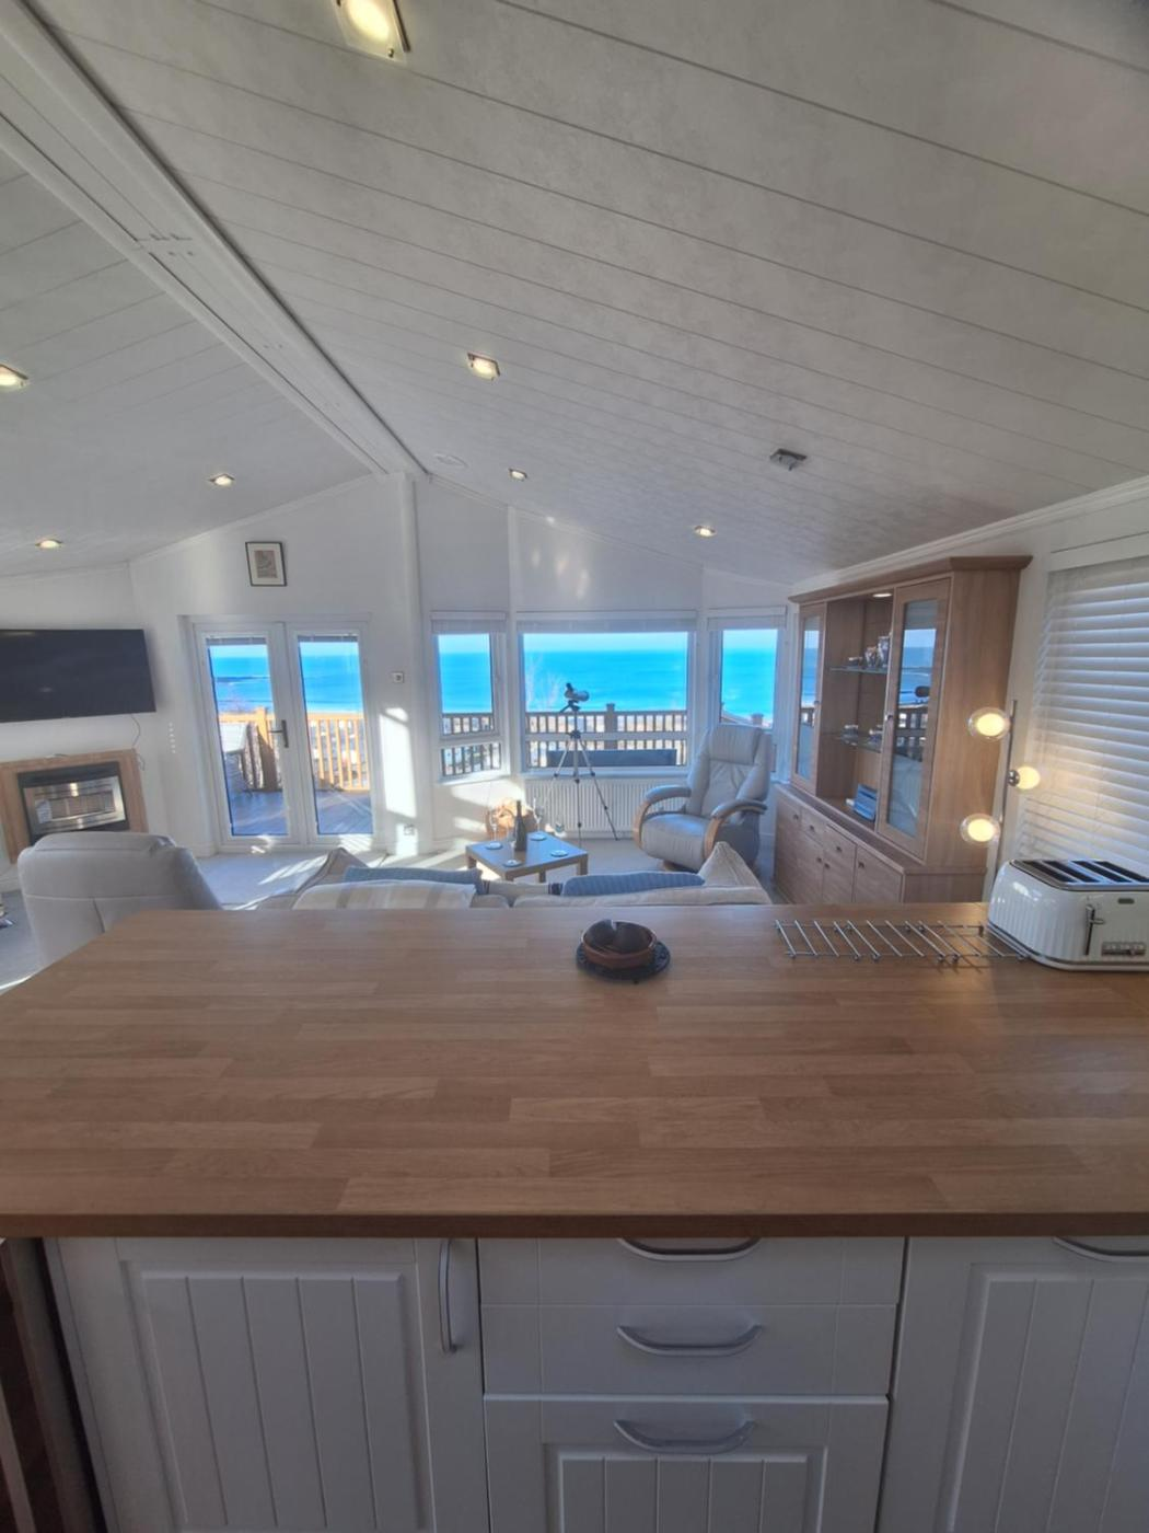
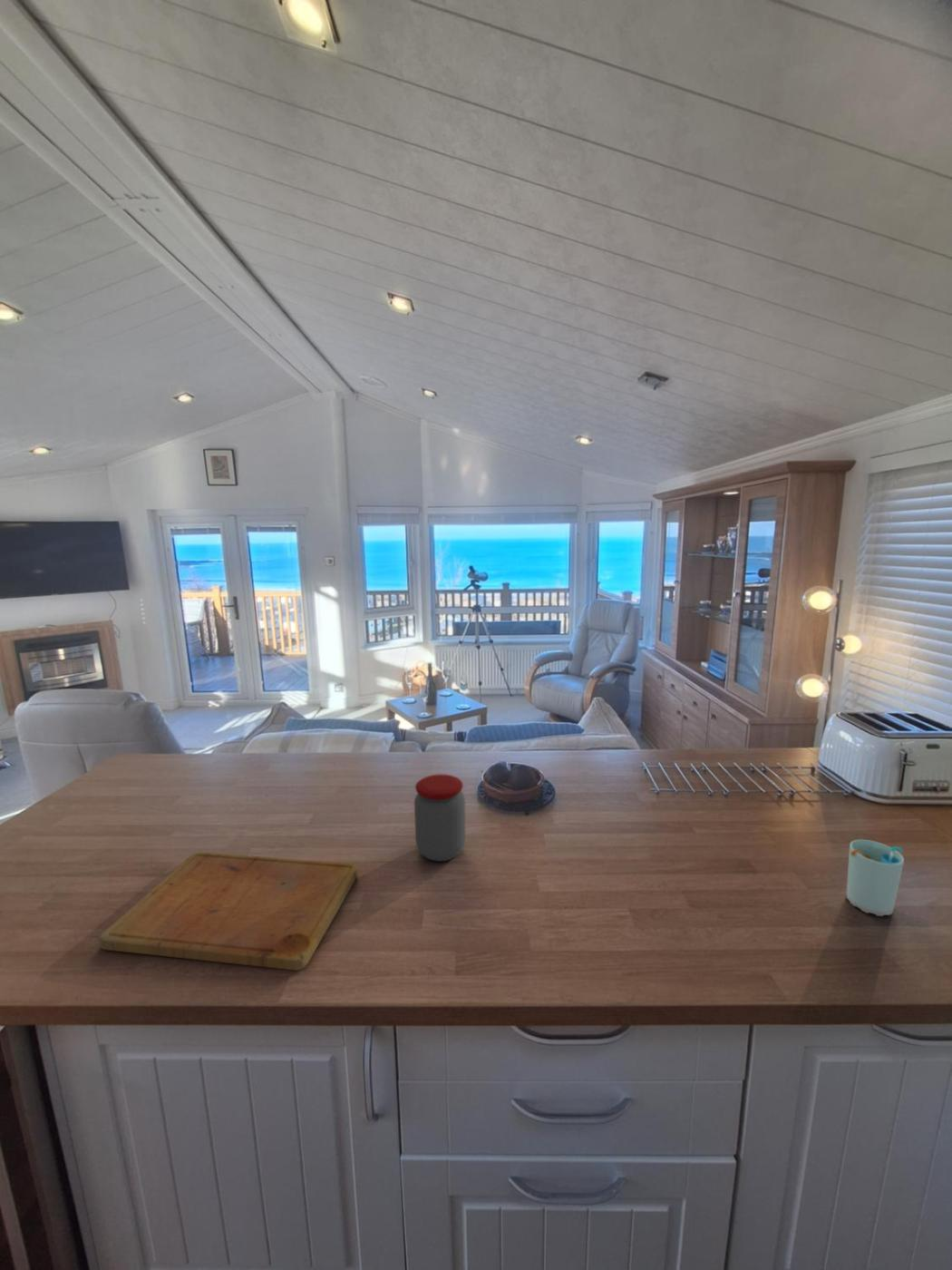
+ cup [845,839,905,917]
+ jar [413,773,467,863]
+ cutting board [98,851,359,972]
